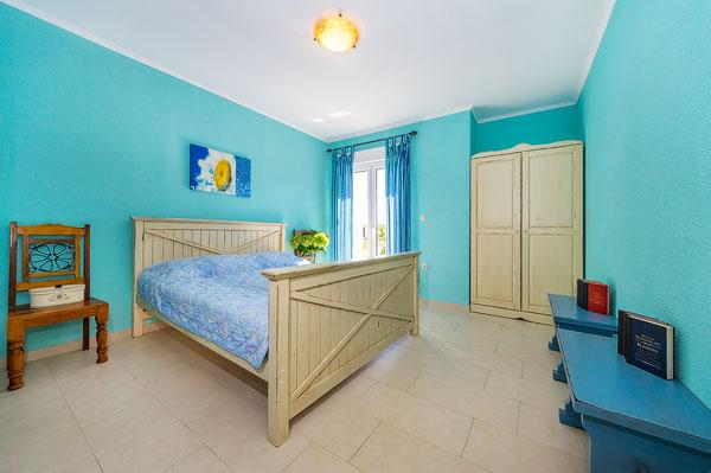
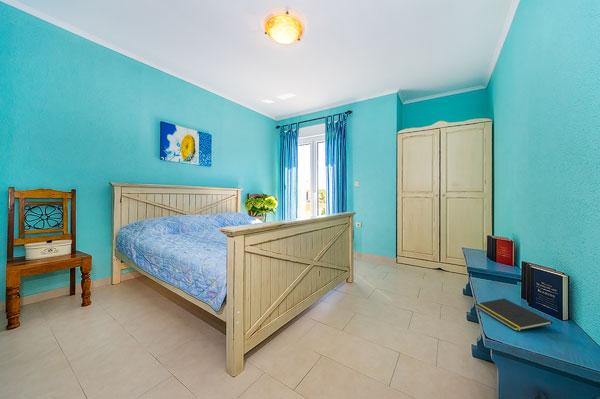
+ notepad [474,297,553,332]
